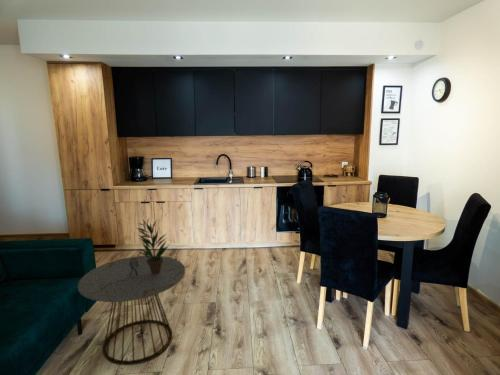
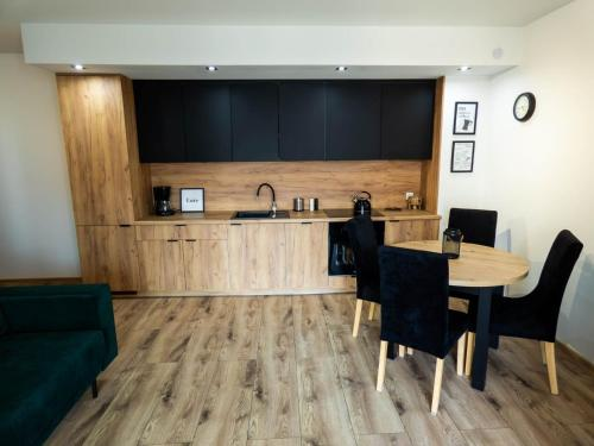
- side table [77,255,186,366]
- potted plant [136,218,170,275]
